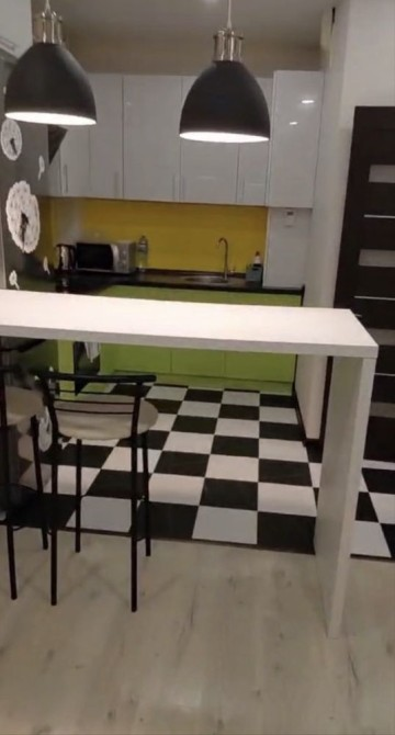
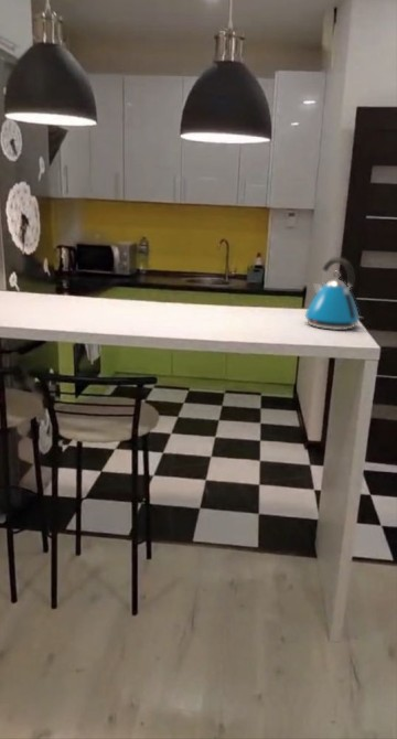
+ kettle [304,256,361,331]
